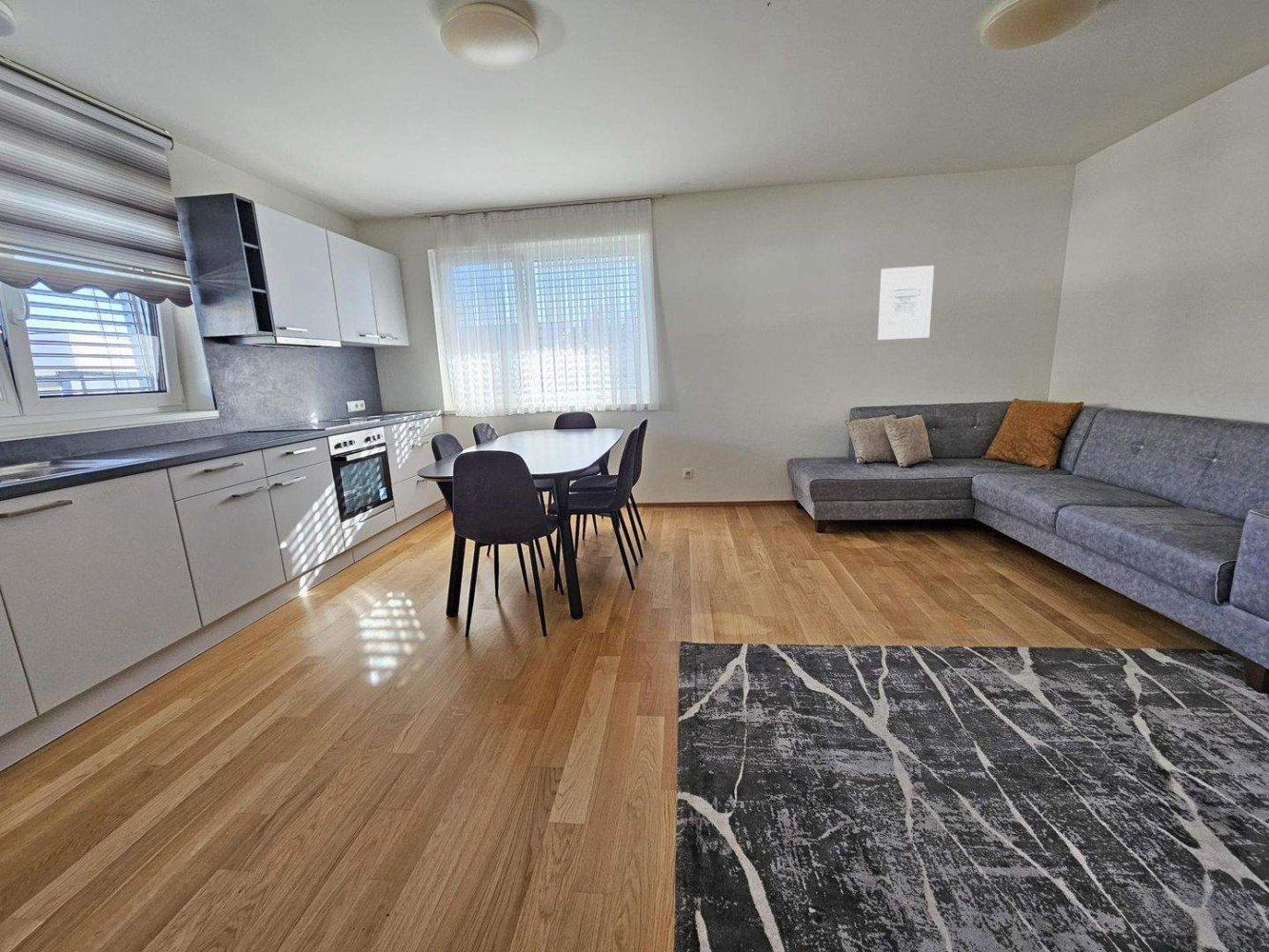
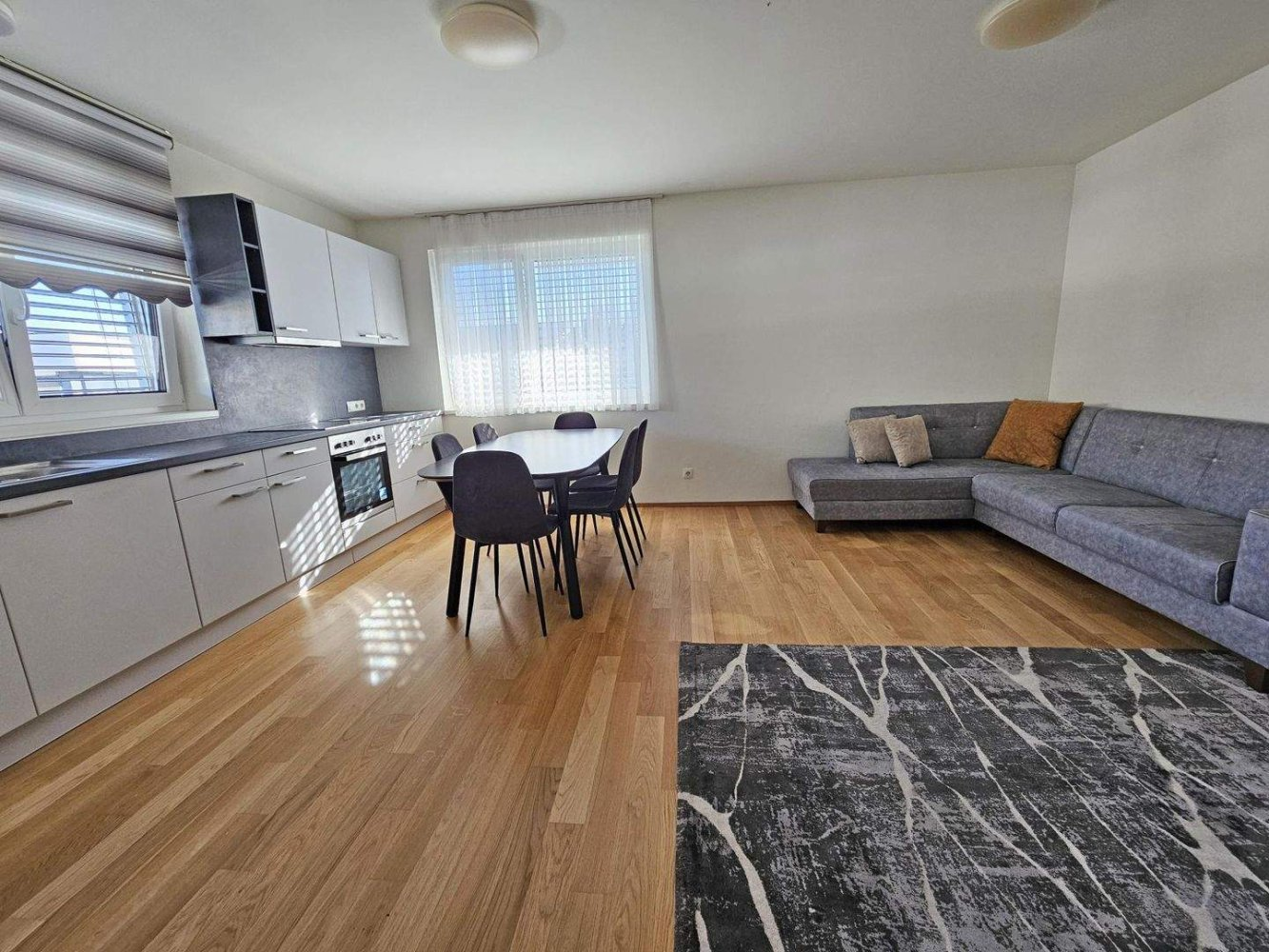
- wall art [877,265,935,341]
